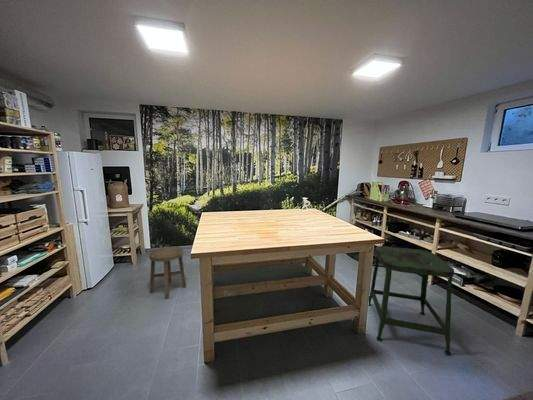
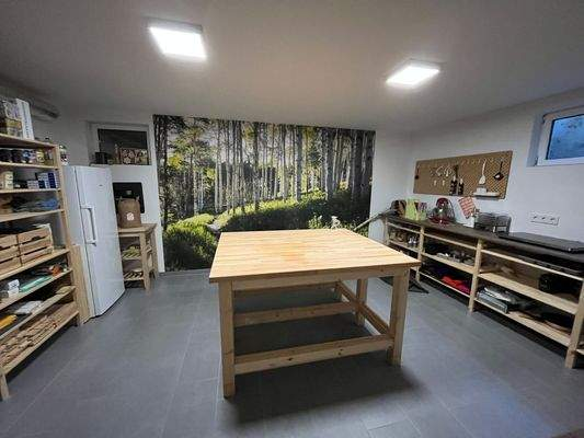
- stool [367,245,455,356]
- stool [148,246,187,300]
